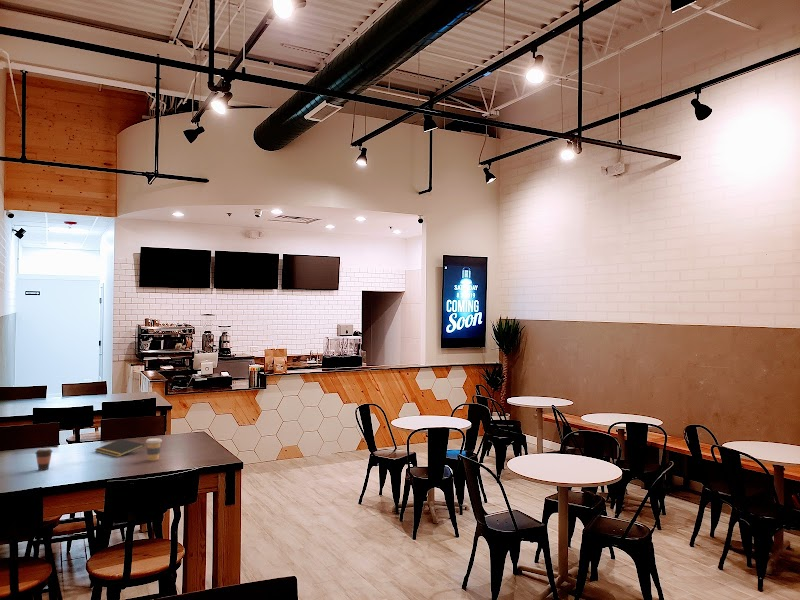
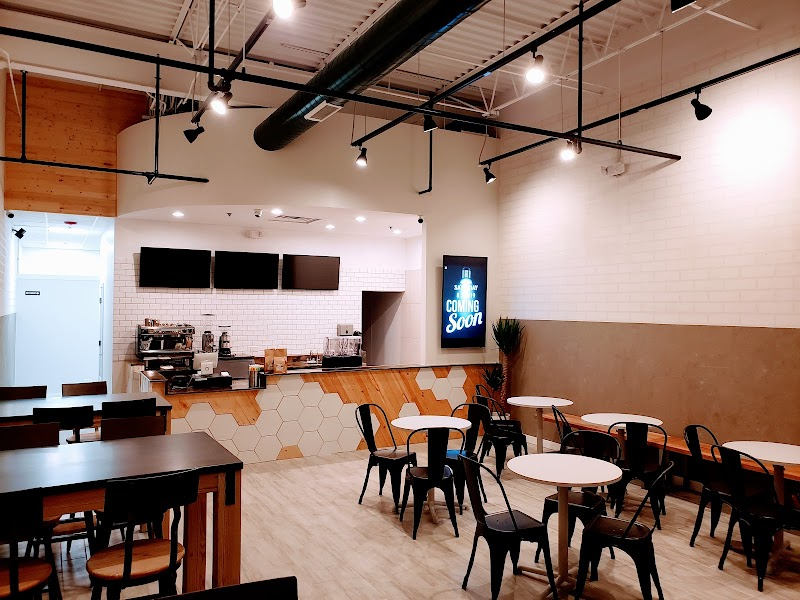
- coffee cup [145,437,163,462]
- notepad [94,438,145,458]
- coffee cup [34,447,54,471]
